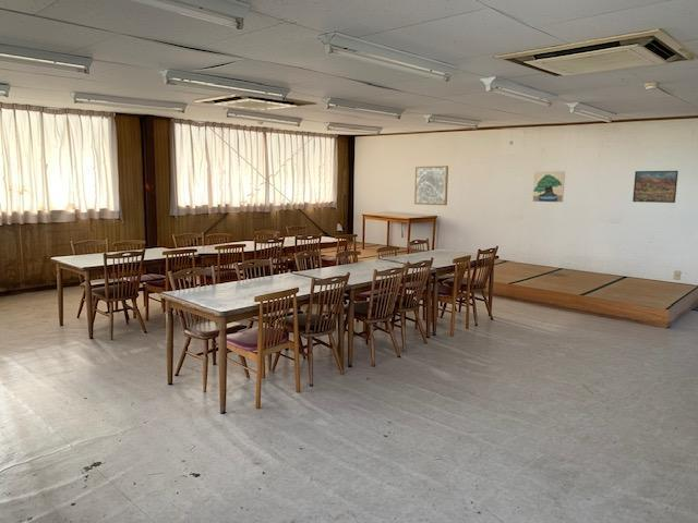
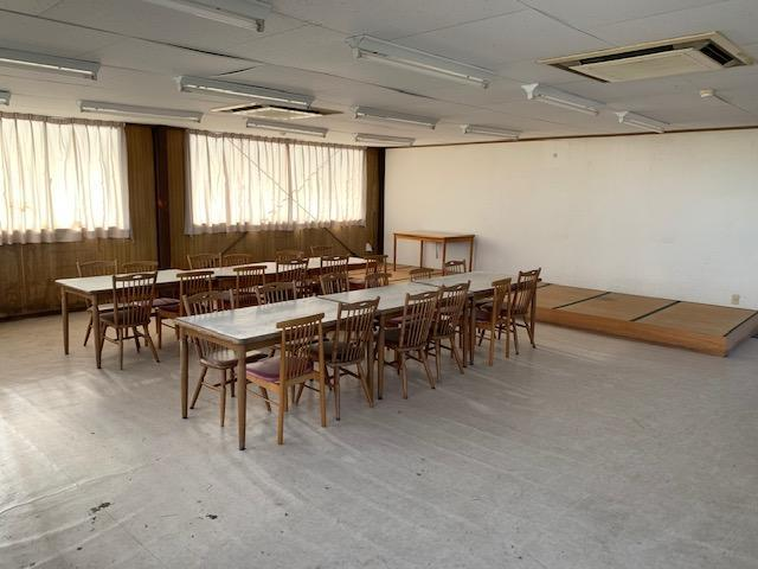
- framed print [532,170,566,204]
- wall art [413,165,449,206]
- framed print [631,170,679,204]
